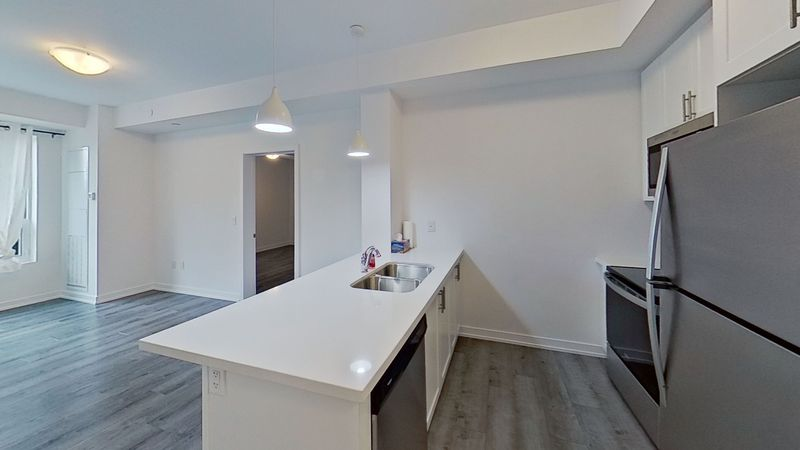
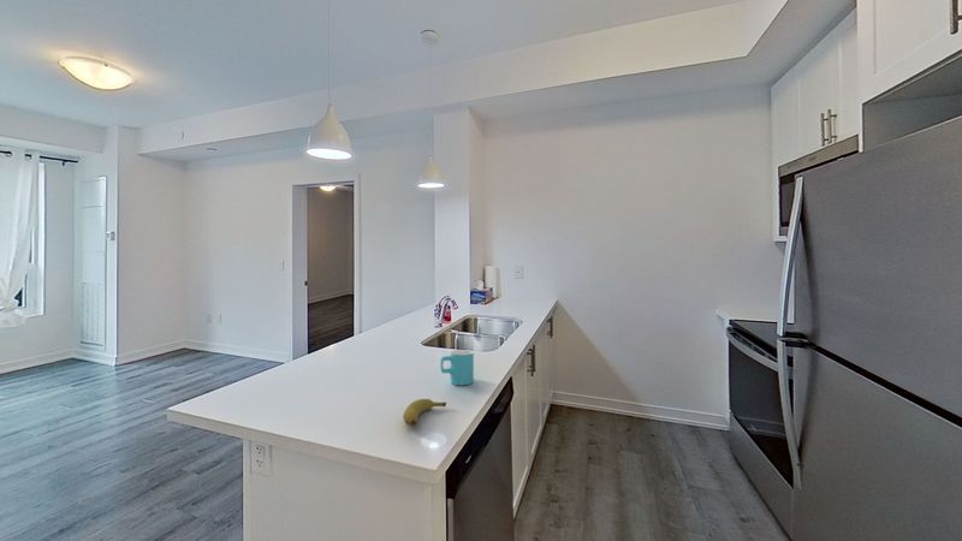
+ banana [402,398,447,427]
+ cup [439,349,475,386]
